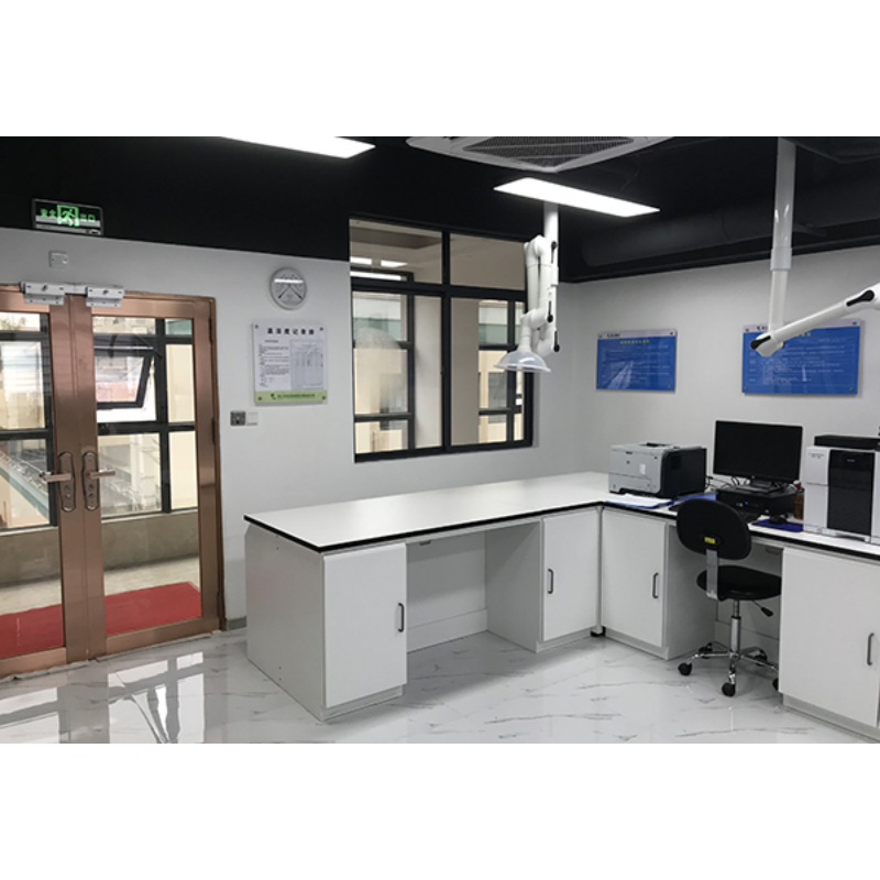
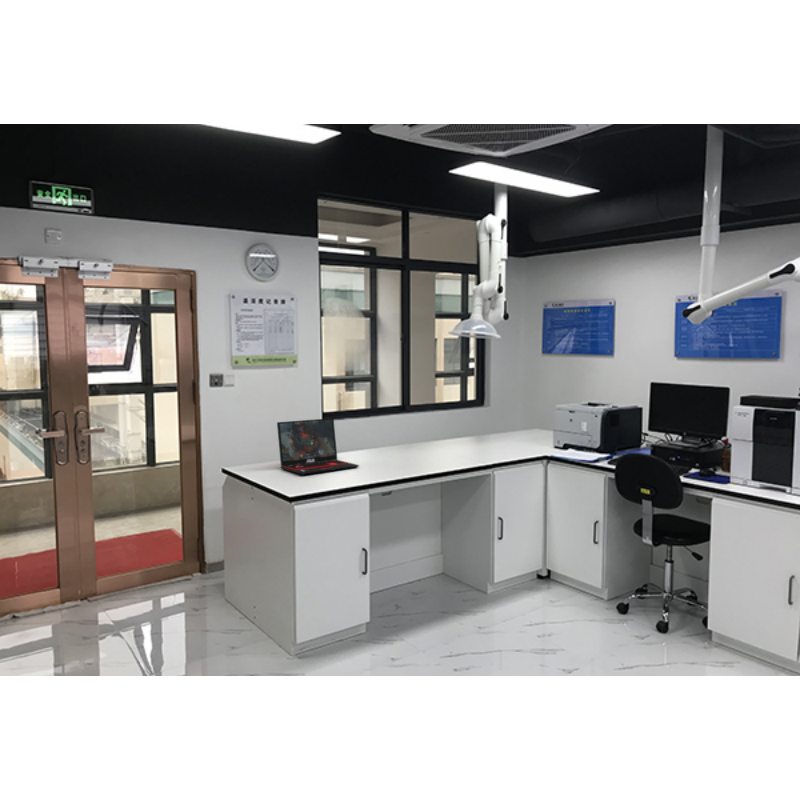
+ laptop [276,417,360,476]
